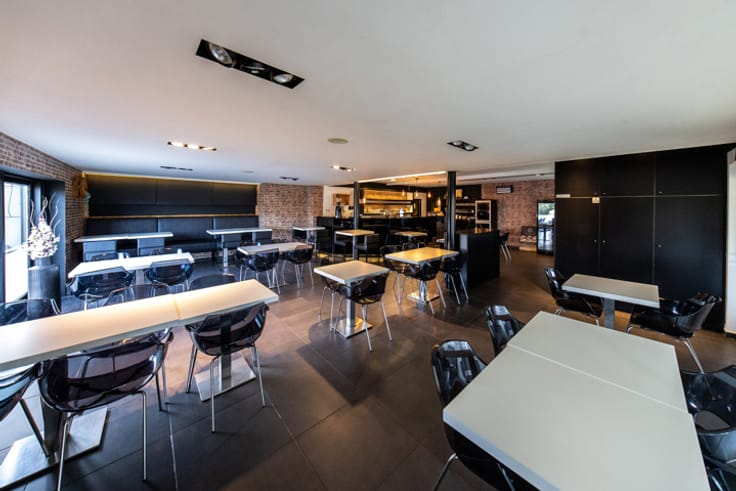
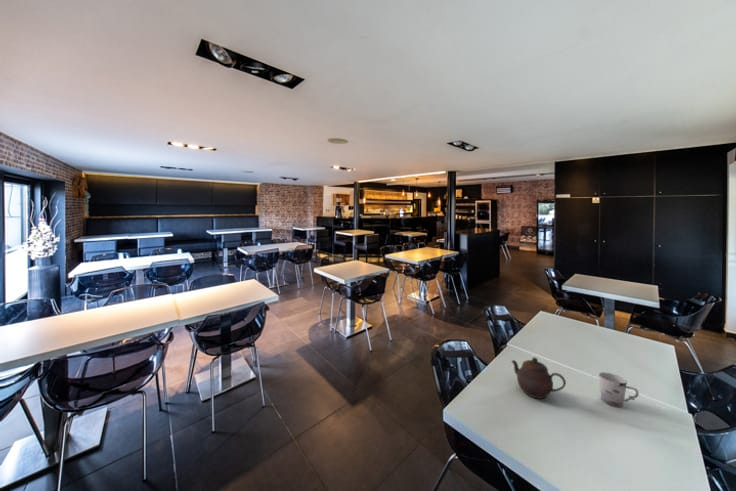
+ cup [598,371,640,408]
+ teapot [510,356,567,400]
